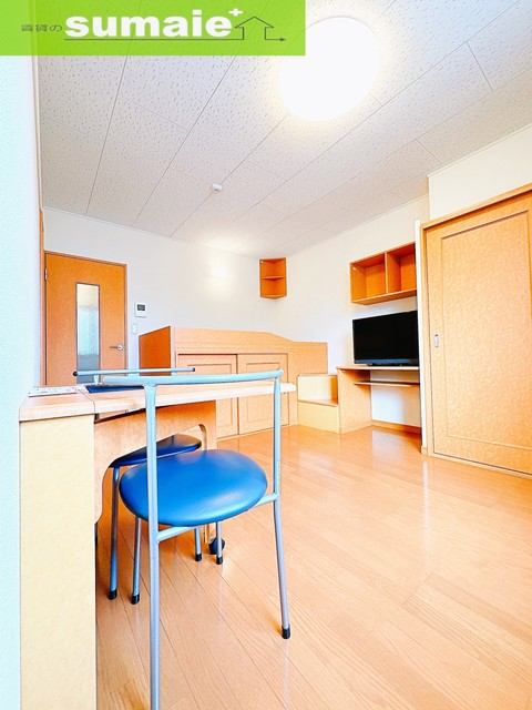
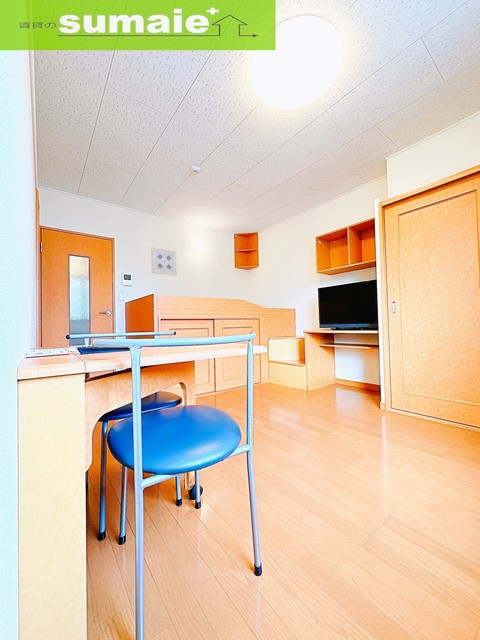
+ wall art [151,246,178,276]
